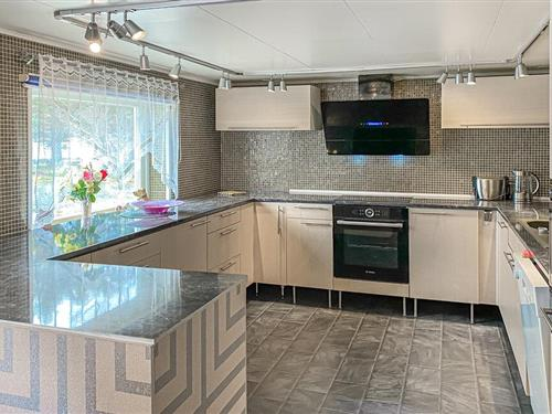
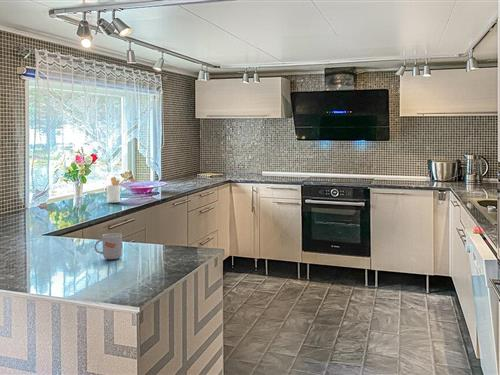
+ mug [93,227,124,260]
+ utensil holder [105,176,128,204]
